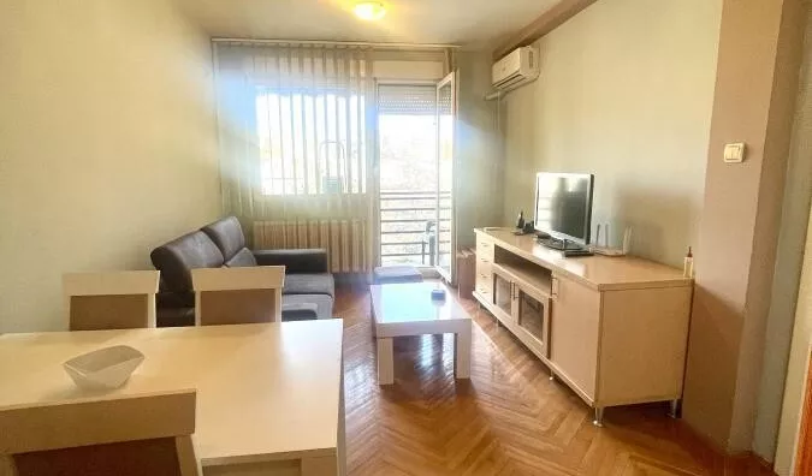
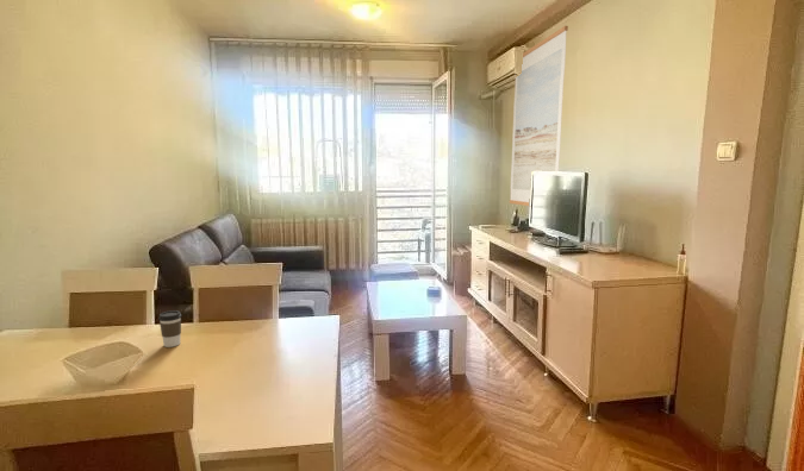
+ wall art [509,25,569,207]
+ coffee cup [157,309,182,348]
